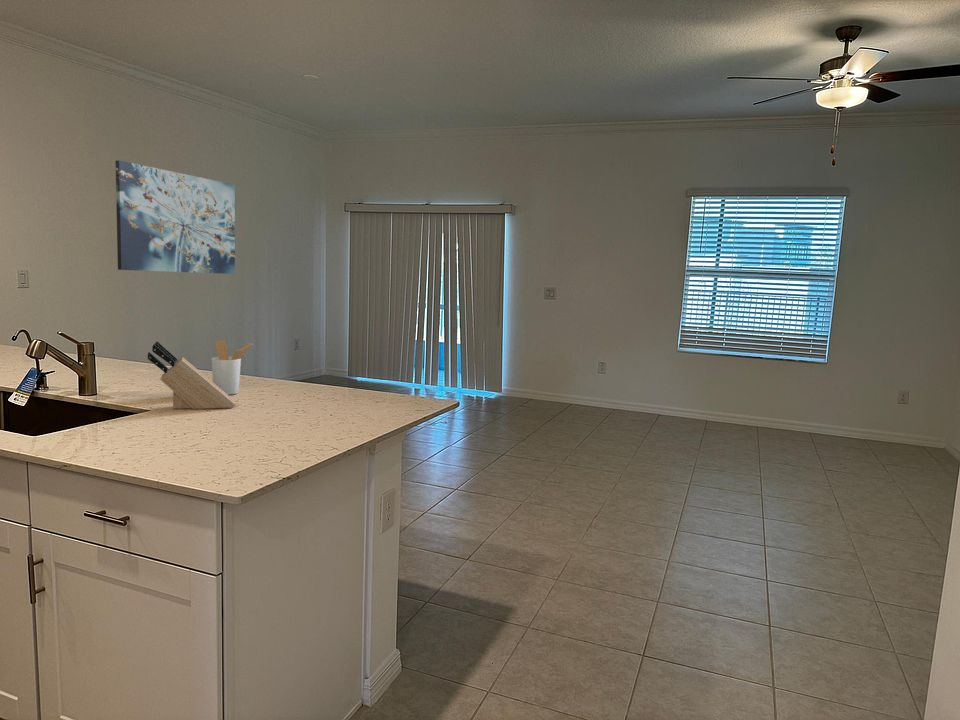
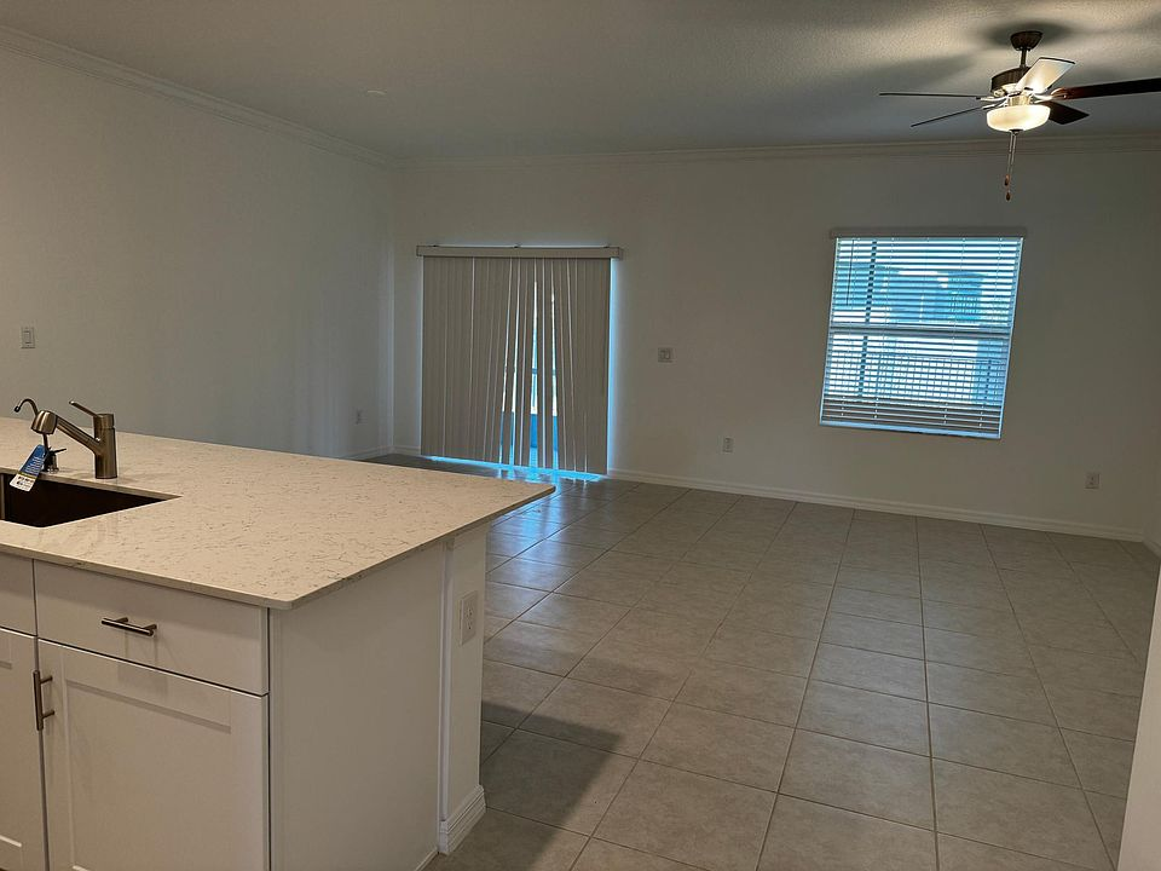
- knife block [147,340,236,410]
- wall art [115,159,236,275]
- utensil holder [210,339,254,396]
